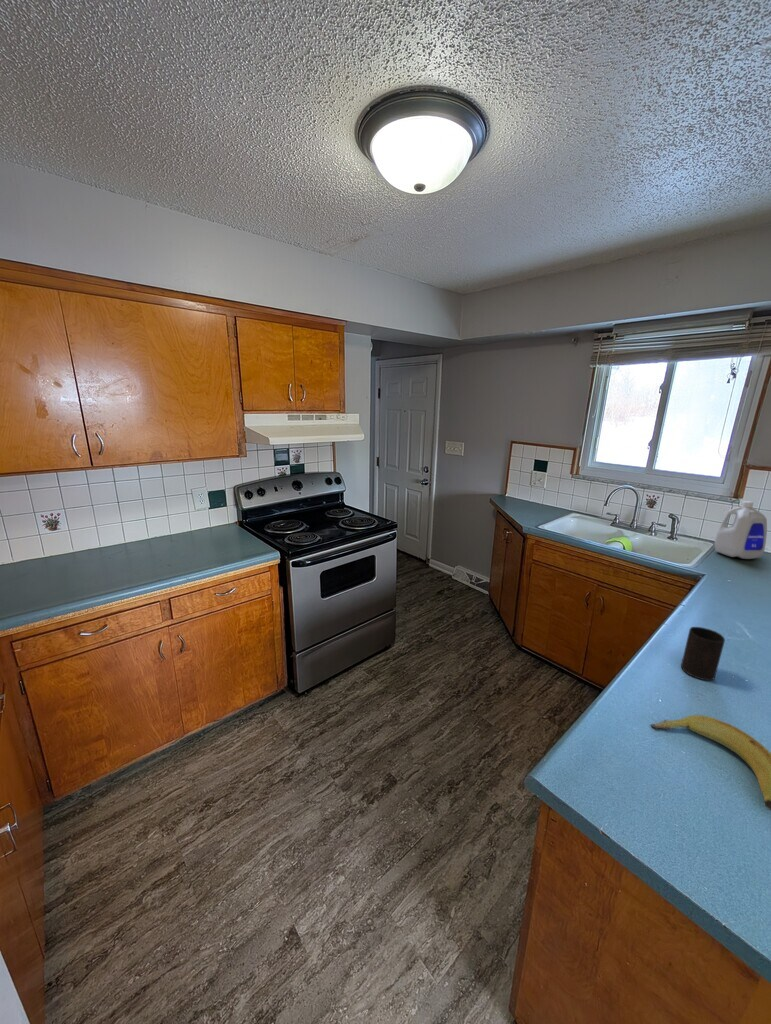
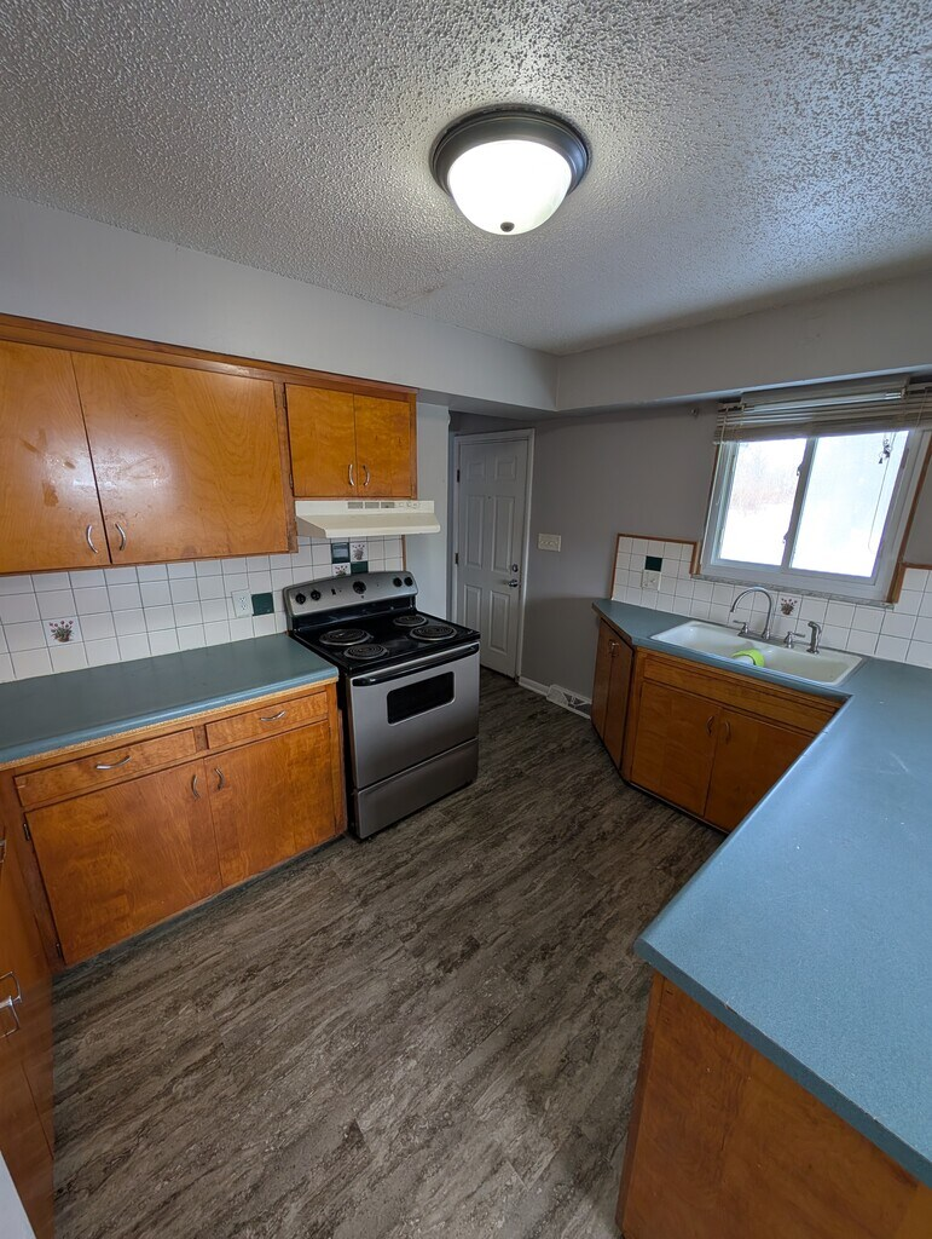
- cup [680,626,726,681]
- bottle [714,500,768,560]
- banana [650,714,771,811]
